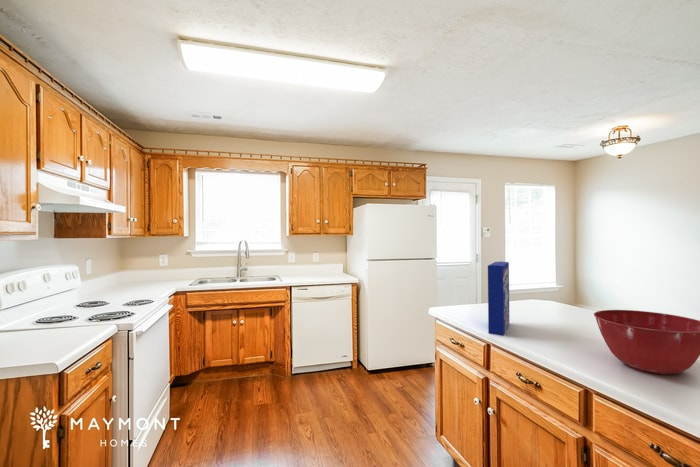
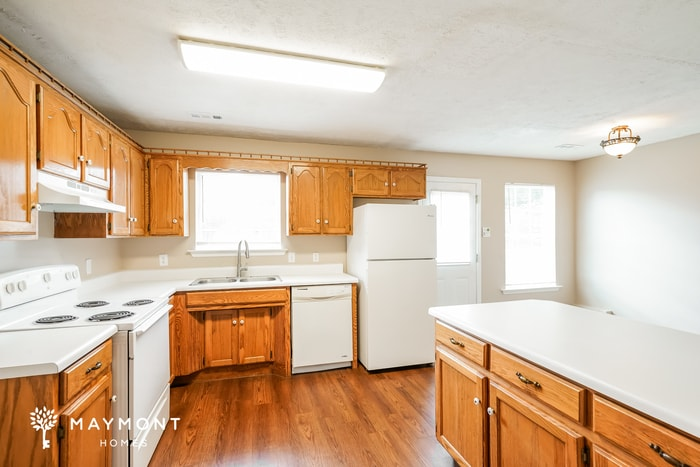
- mixing bowl [593,309,700,375]
- cereal box [487,261,510,337]
